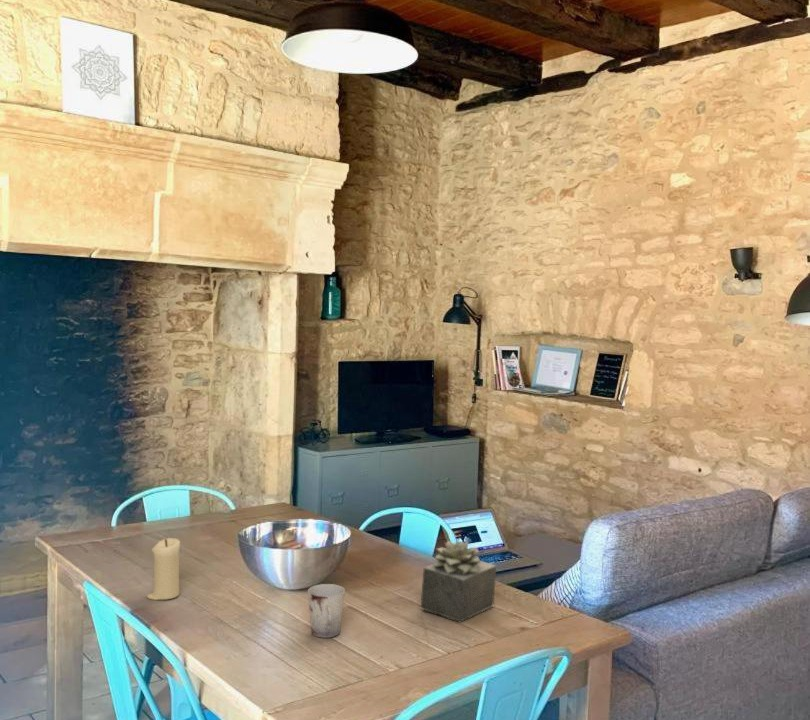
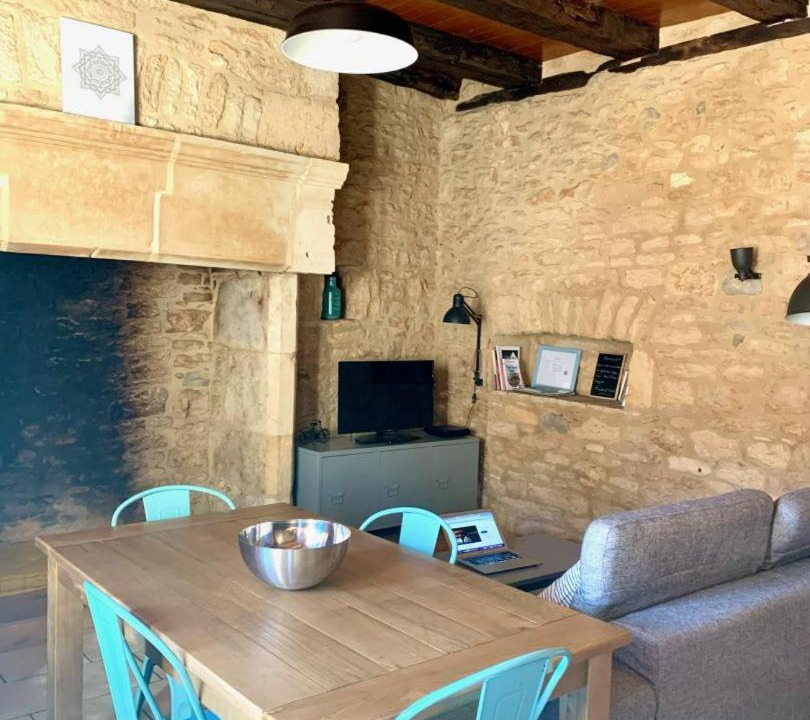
- cup [307,583,346,639]
- succulent plant [419,539,497,622]
- candle [146,537,181,601]
